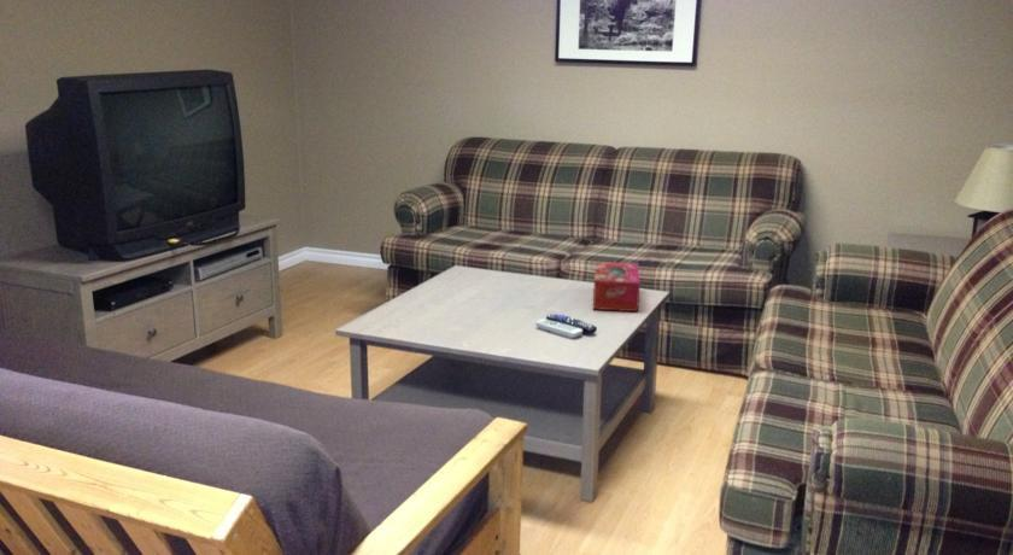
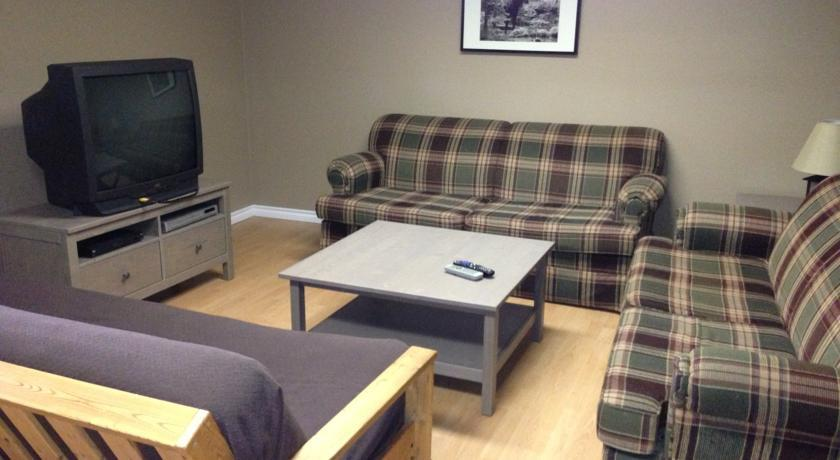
- tissue box [592,261,640,312]
